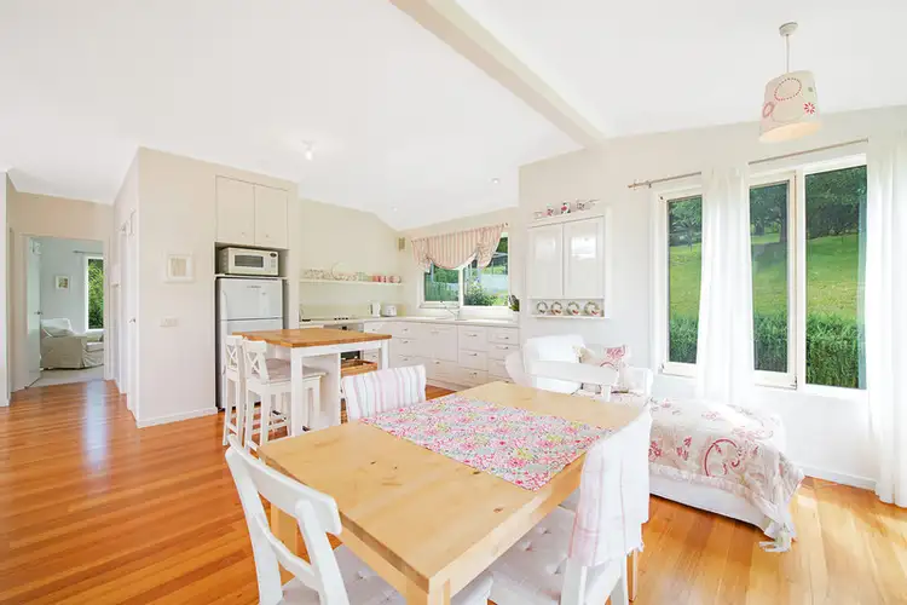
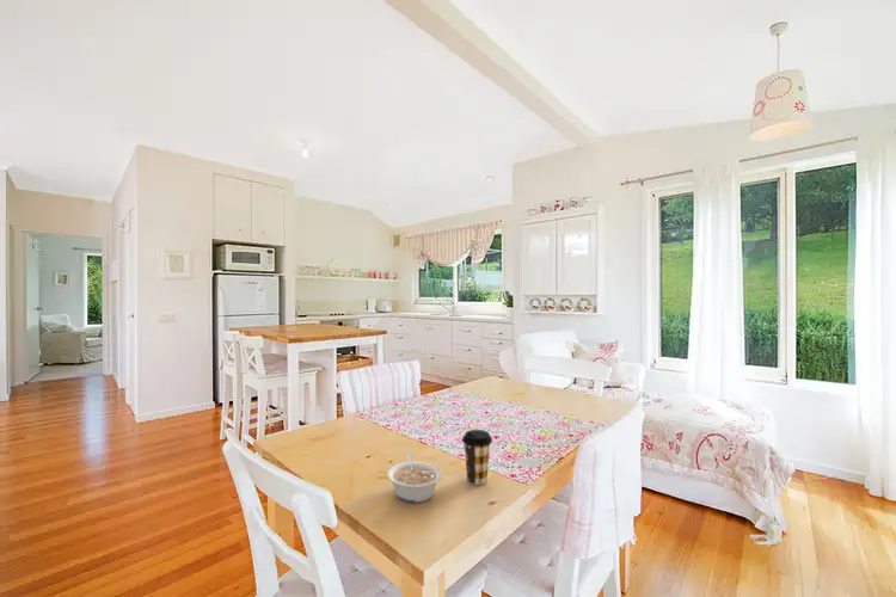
+ legume [386,453,442,504]
+ coffee cup [461,429,493,486]
